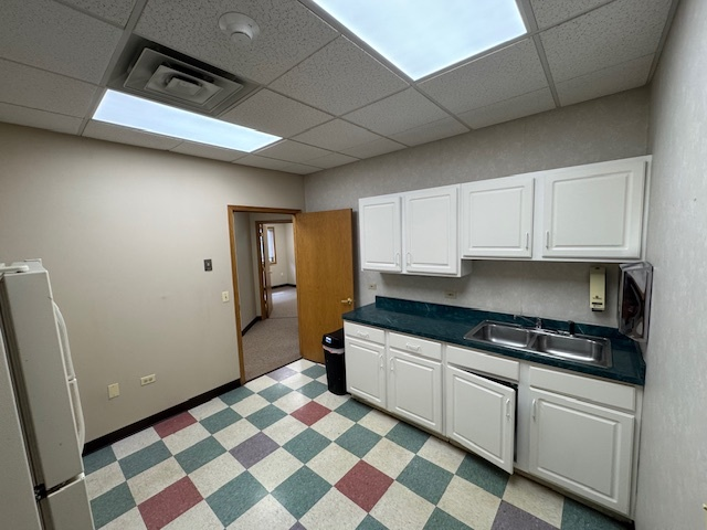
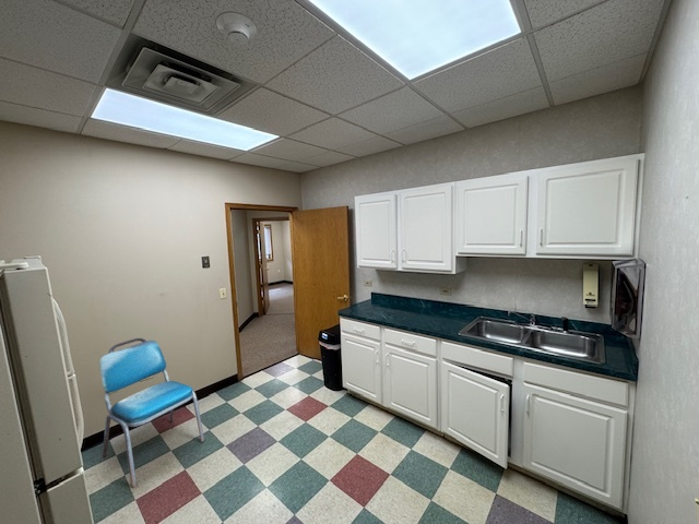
+ dining chair [98,337,205,489]
